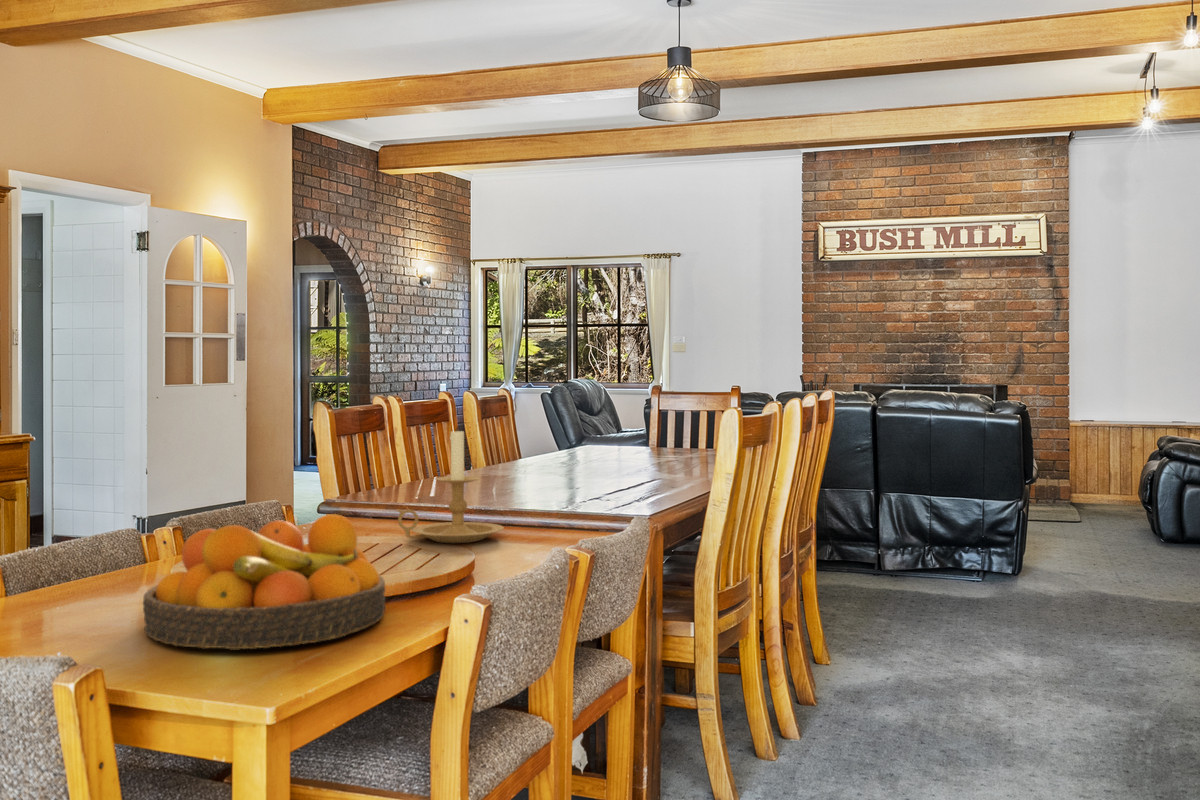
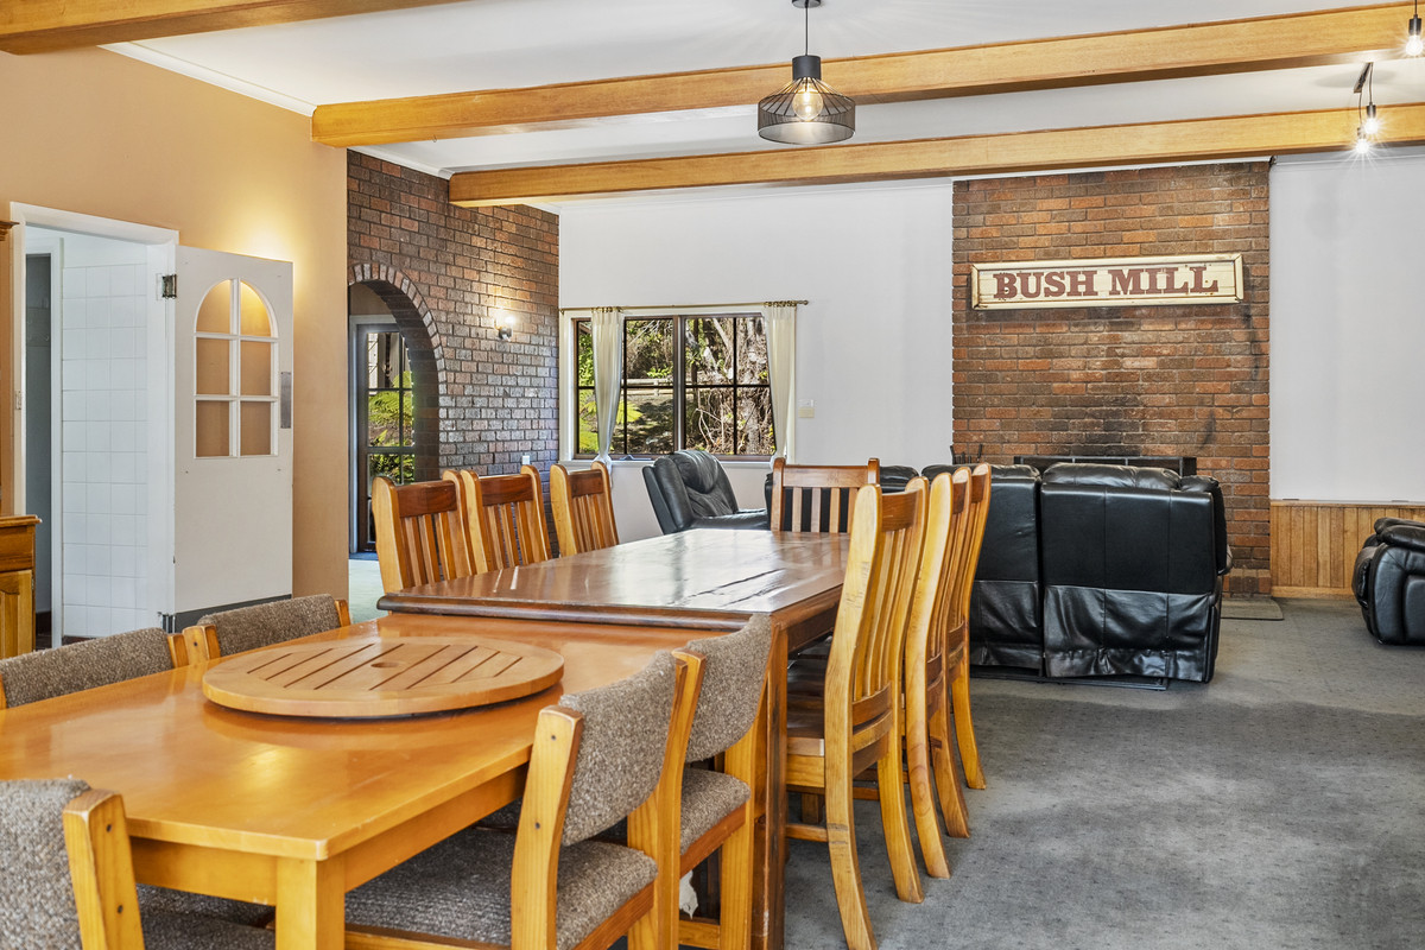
- candle holder [395,425,505,544]
- fruit bowl [142,513,386,650]
